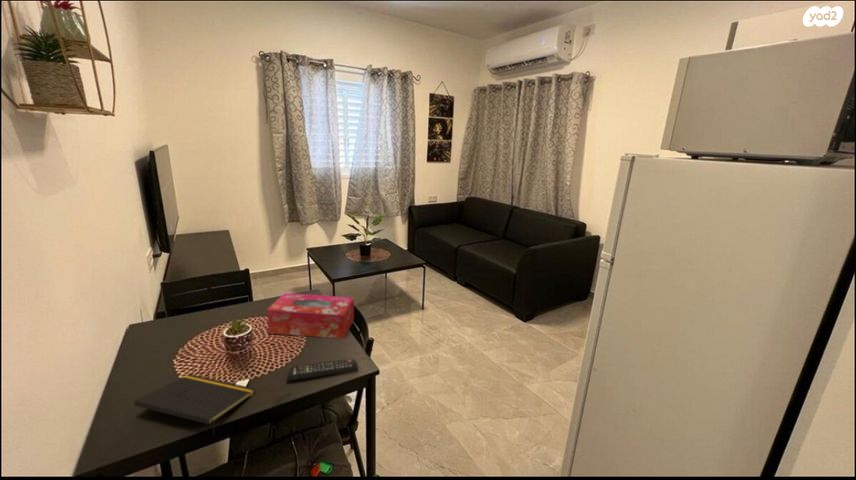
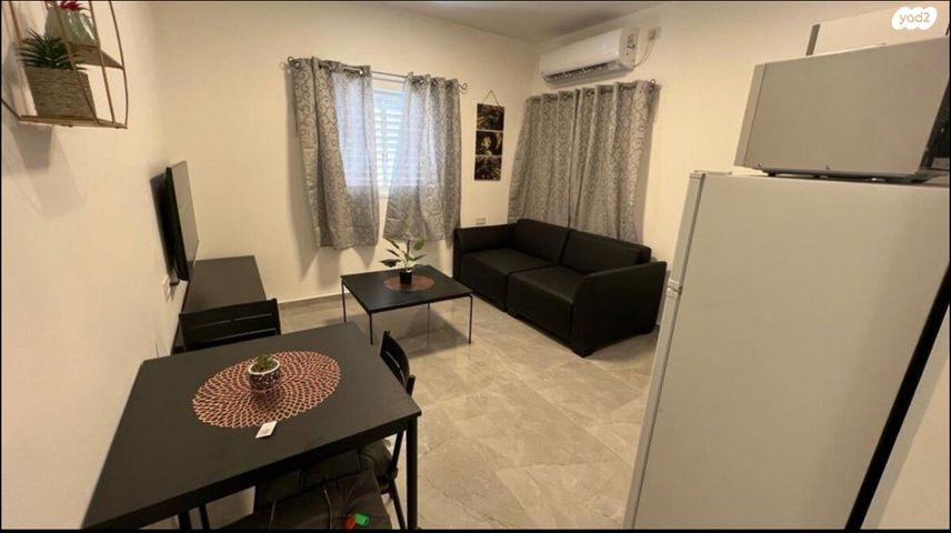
- tissue box [266,292,355,340]
- notepad [133,373,256,436]
- remote control [285,358,359,382]
